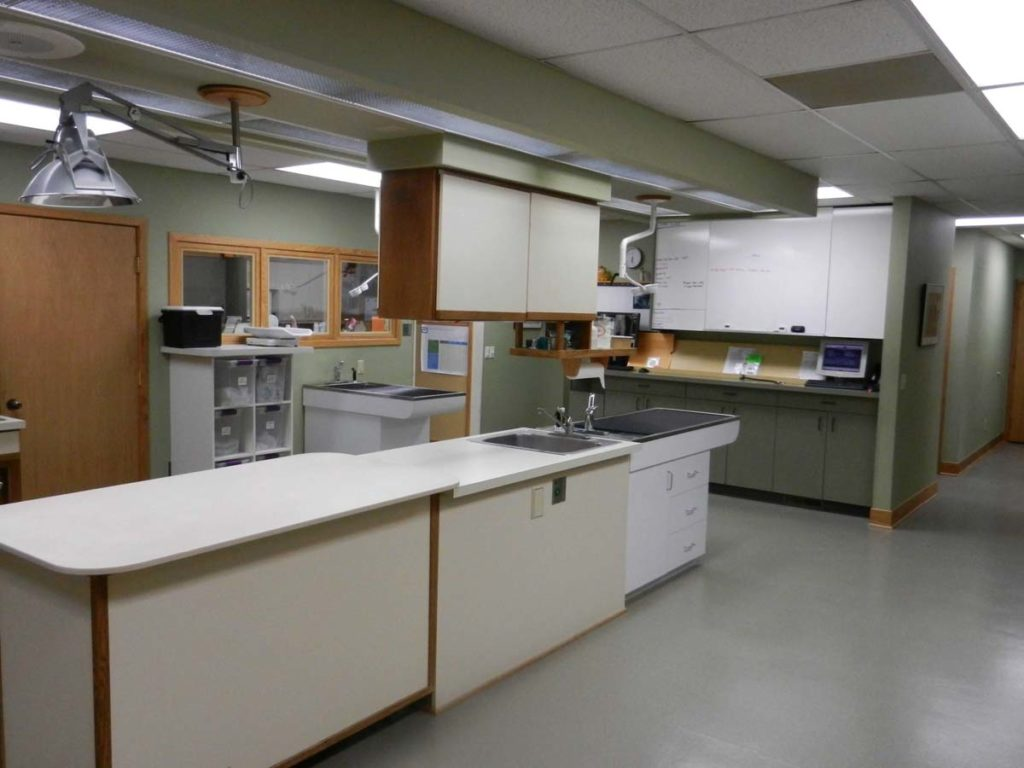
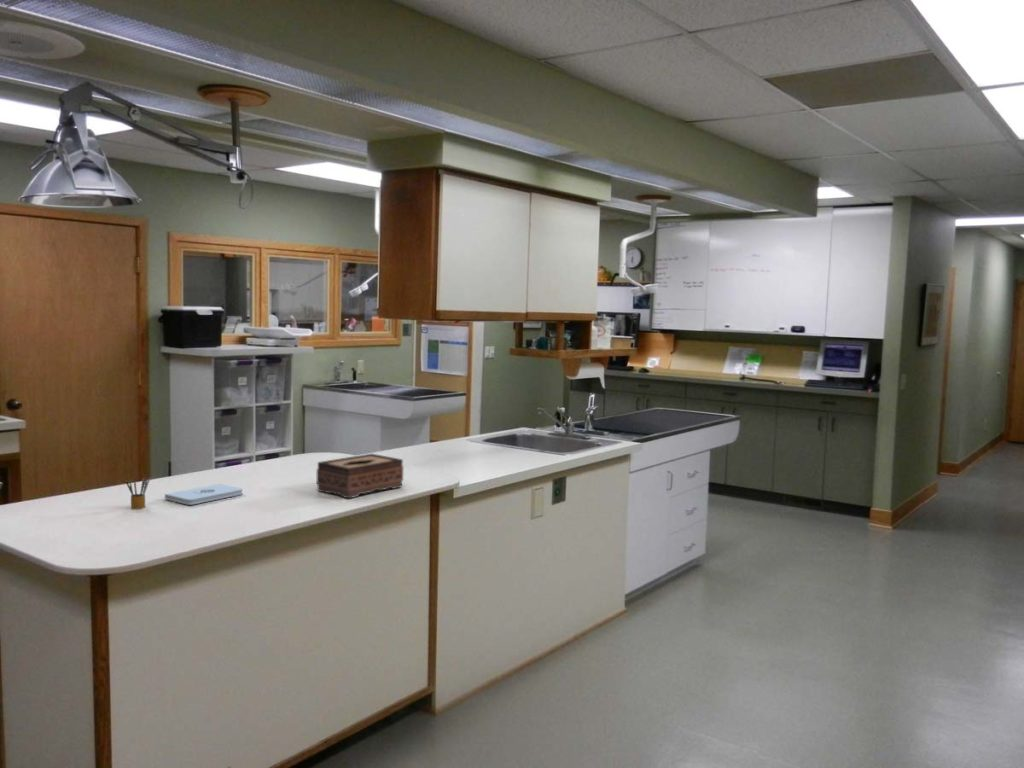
+ pencil box [124,475,152,510]
+ notepad [164,483,244,506]
+ tissue box [316,453,404,499]
